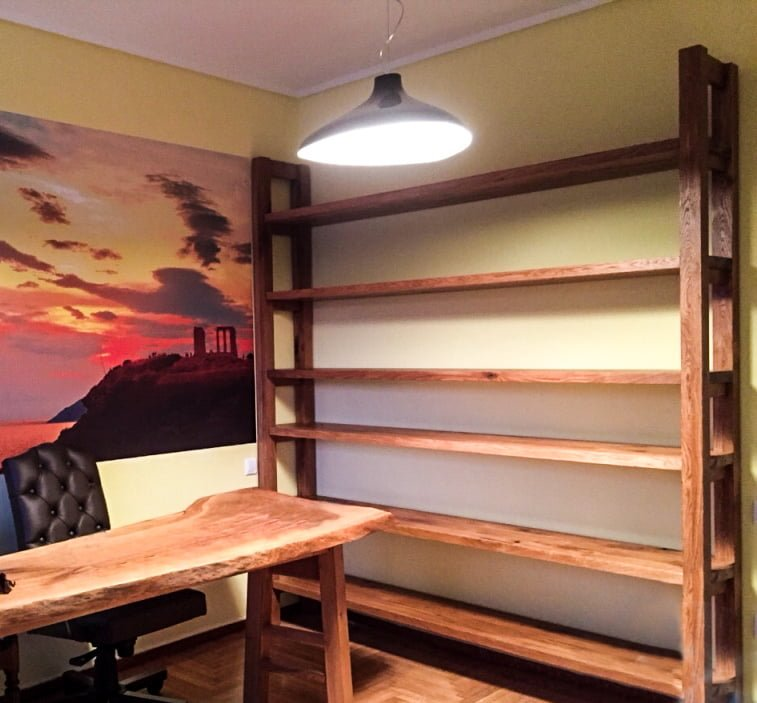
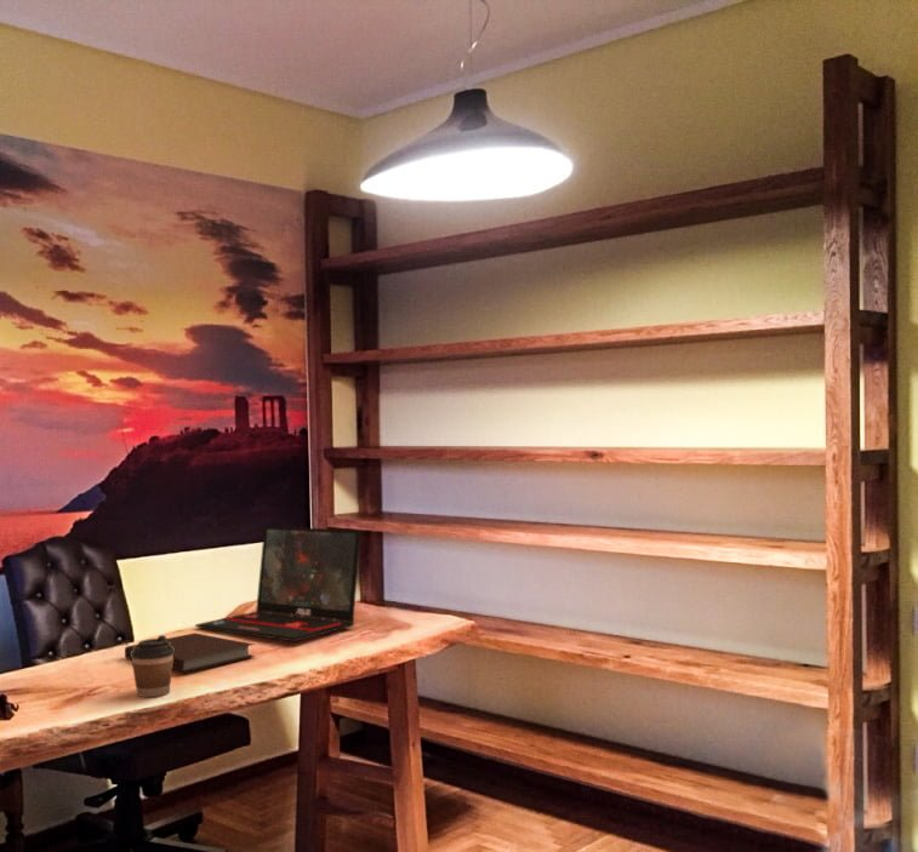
+ notebook [124,631,256,673]
+ coffee cup [131,634,175,698]
+ laptop [194,525,363,642]
